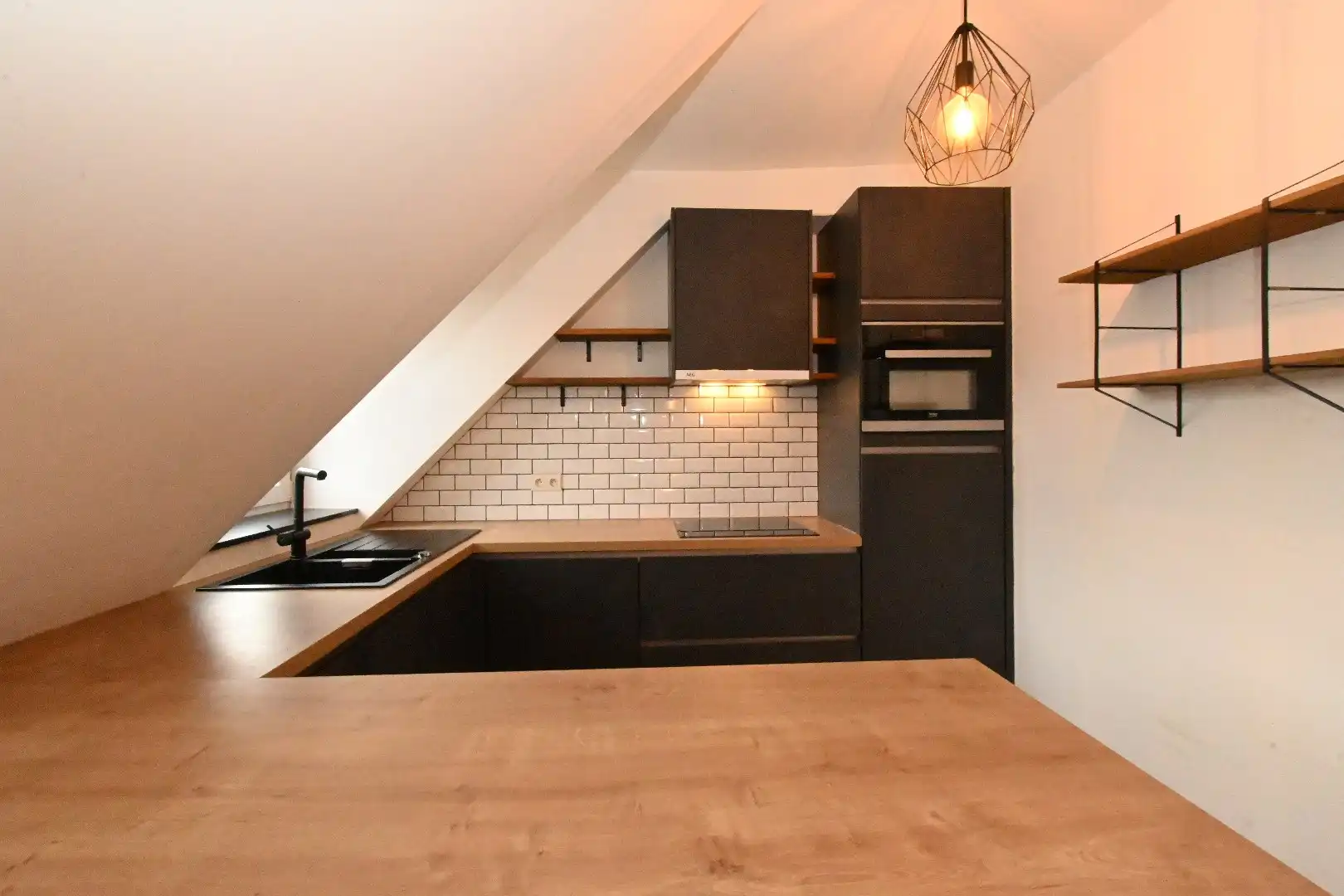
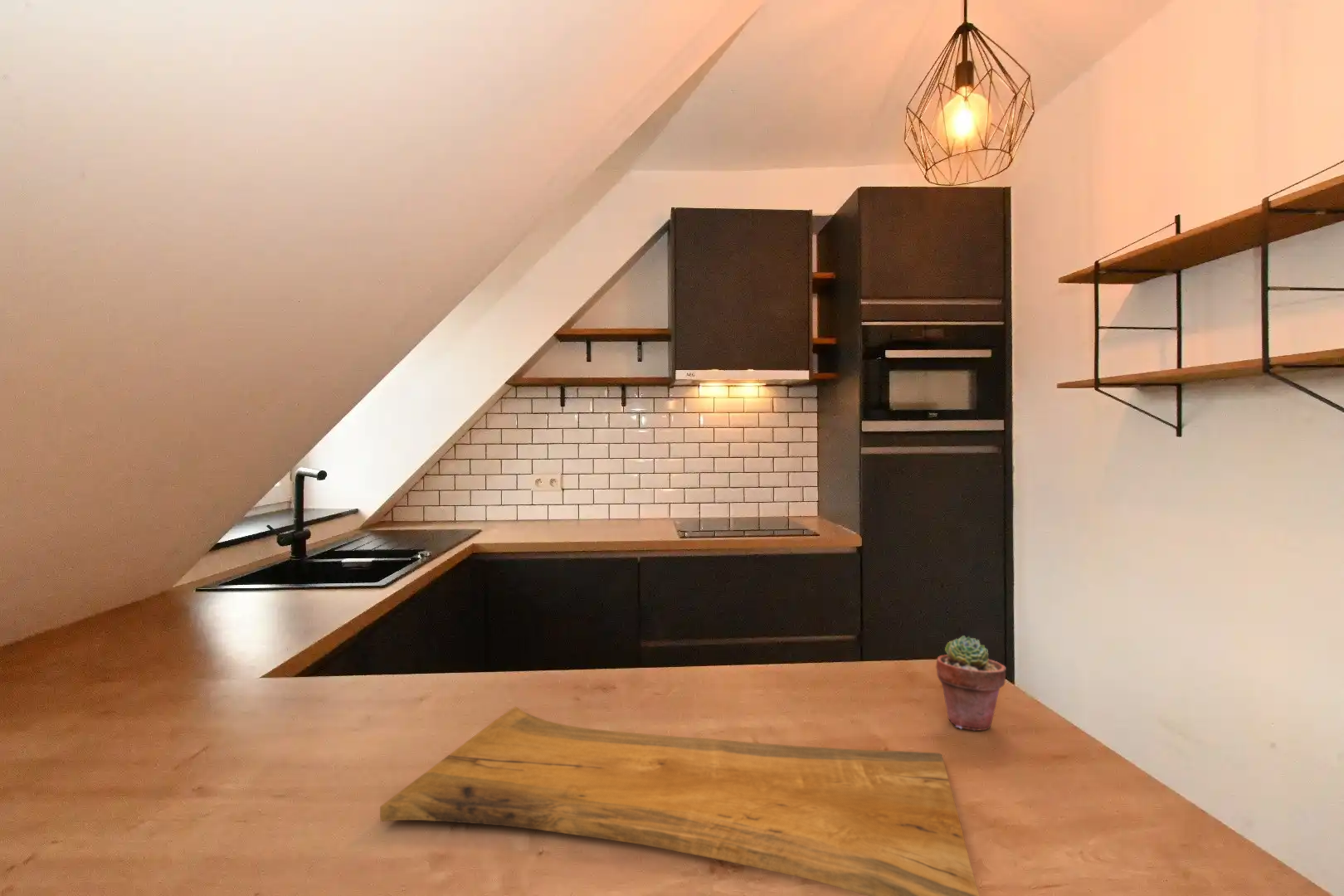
+ potted succulent [935,635,1007,731]
+ cutting board [379,706,981,896]
